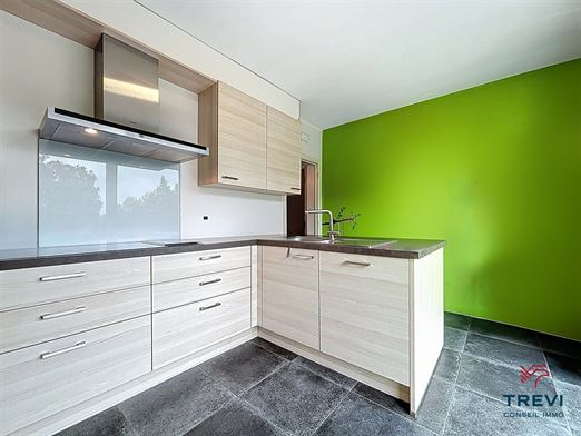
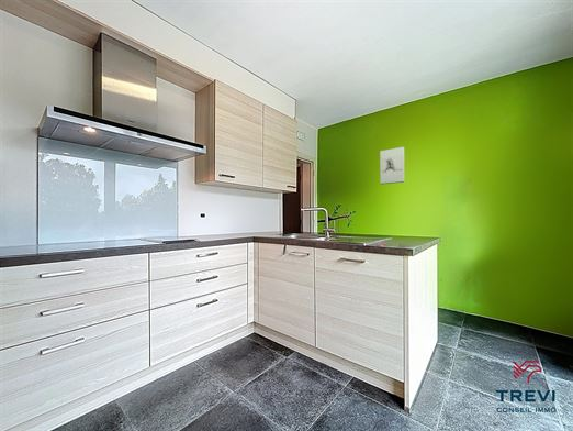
+ wall sculpture [379,146,405,185]
